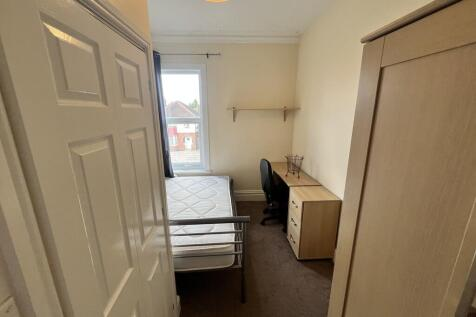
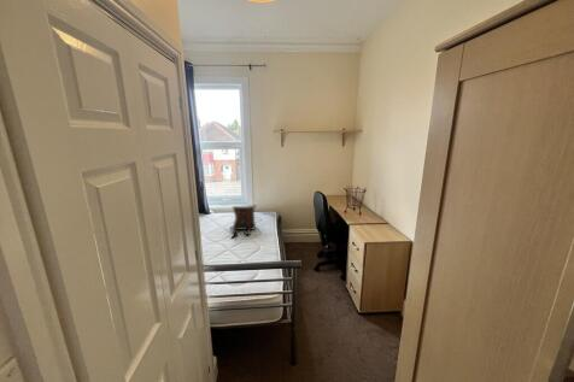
+ backpack [229,205,257,240]
